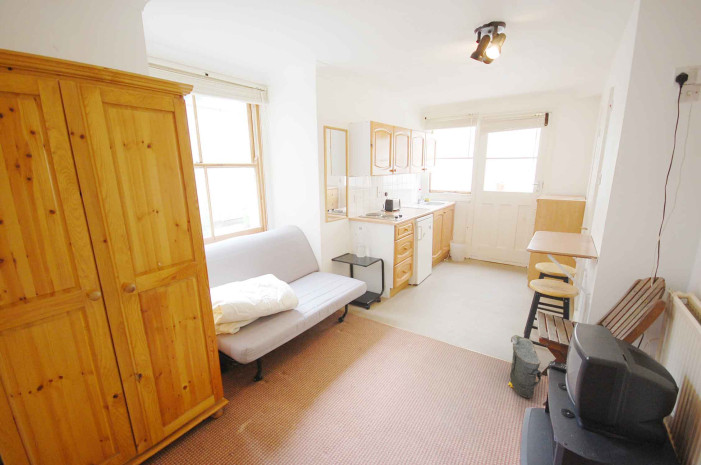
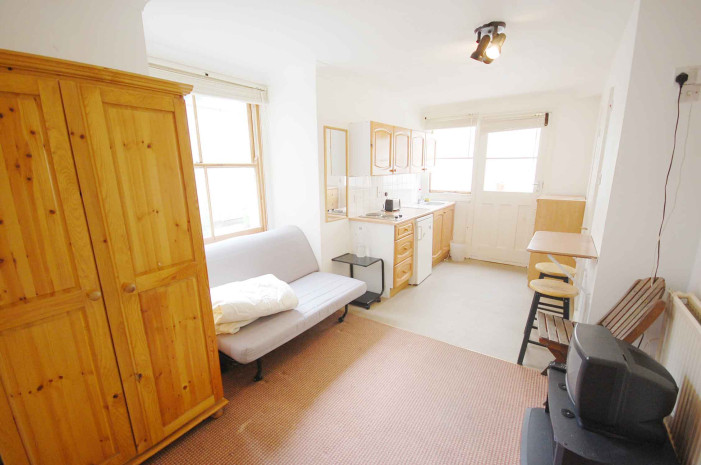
- bag [507,334,543,399]
